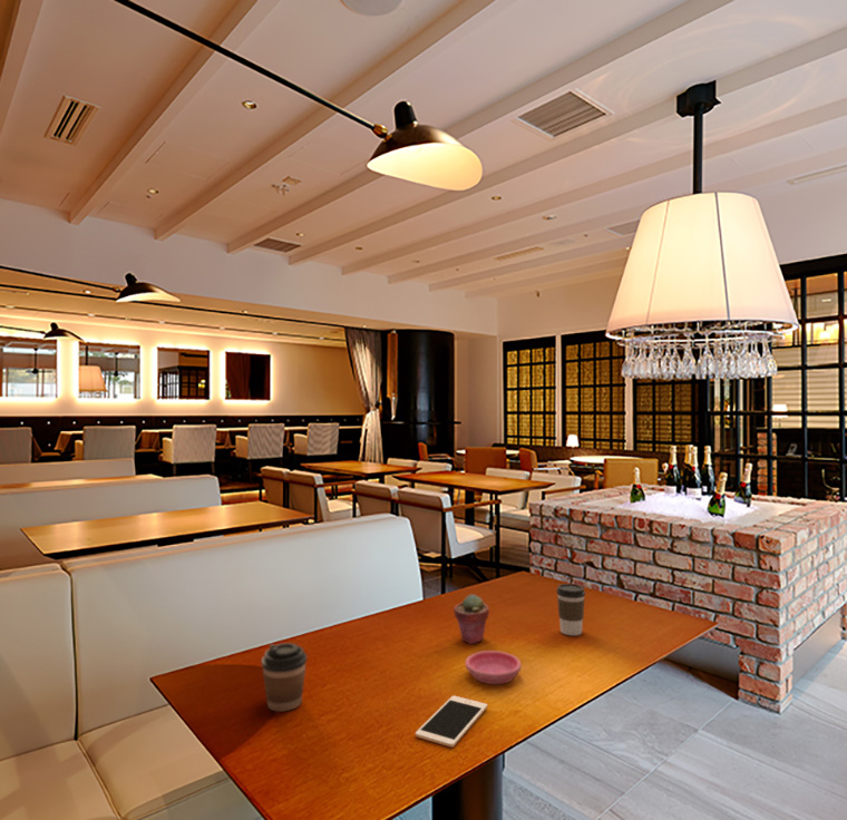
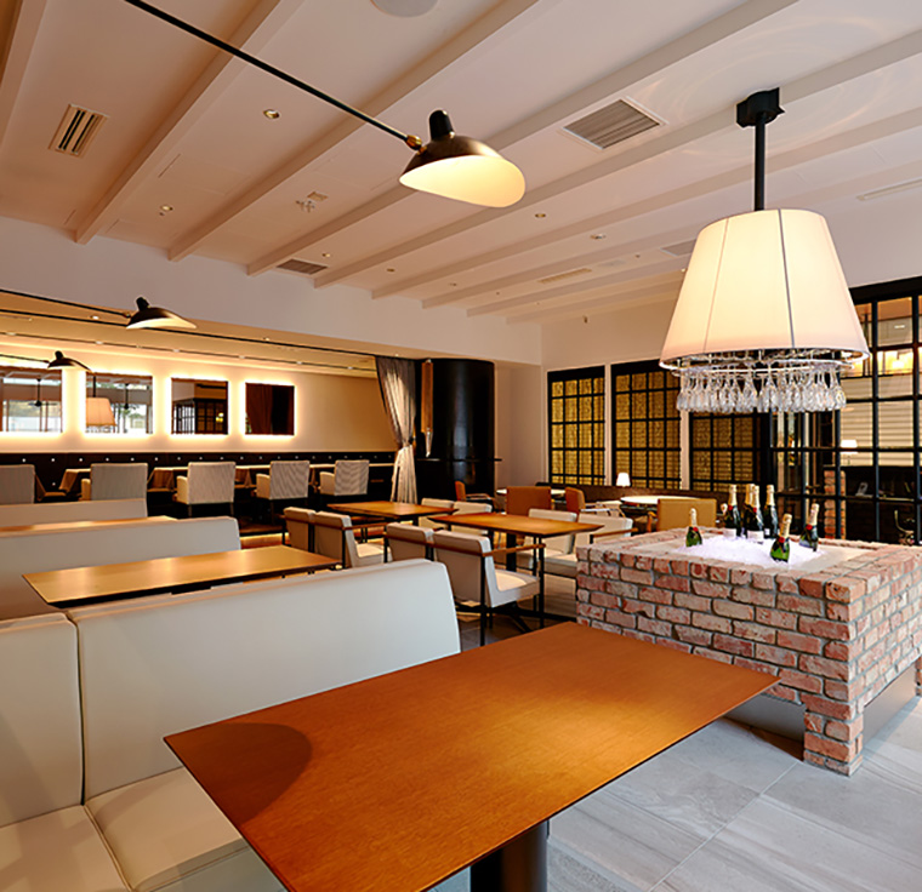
- cell phone [415,695,488,749]
- potted succulent [452,593,490,645]
- coffee cup [555,583,586,636]
- coffee cup [261,642,309,713]
- saucer [465,650,523,685]
